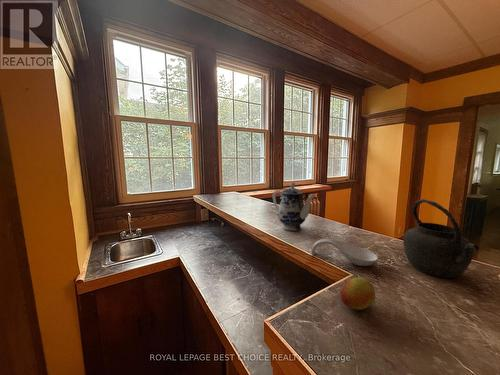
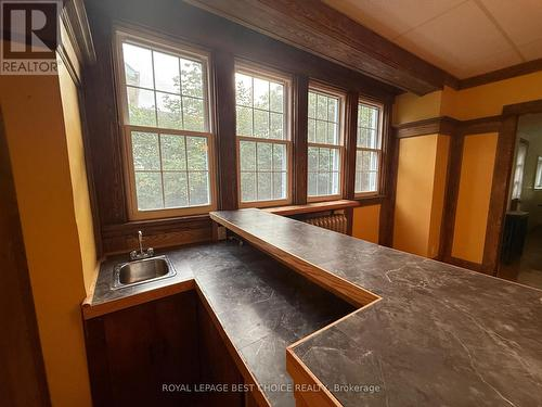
- kettle [402,199,480,279]
- teapot [272,181,316,231]
- spoon rest [310,238,379,267]
- fruit [339,276,376,311]
